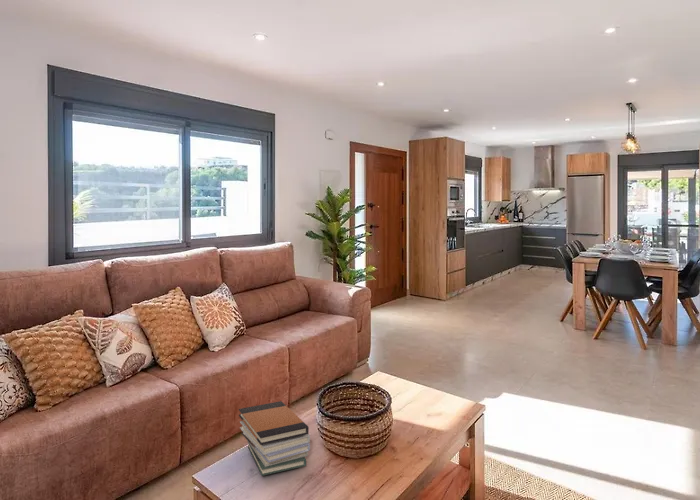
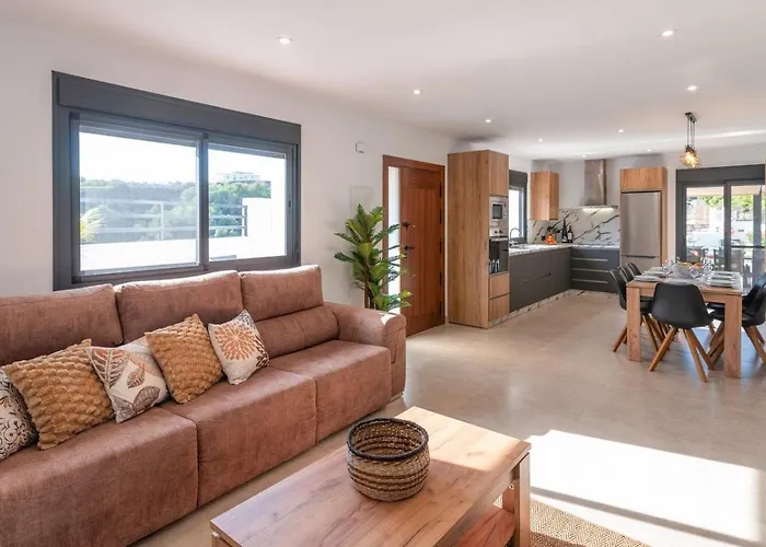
- book stack [238,400,311,477]
